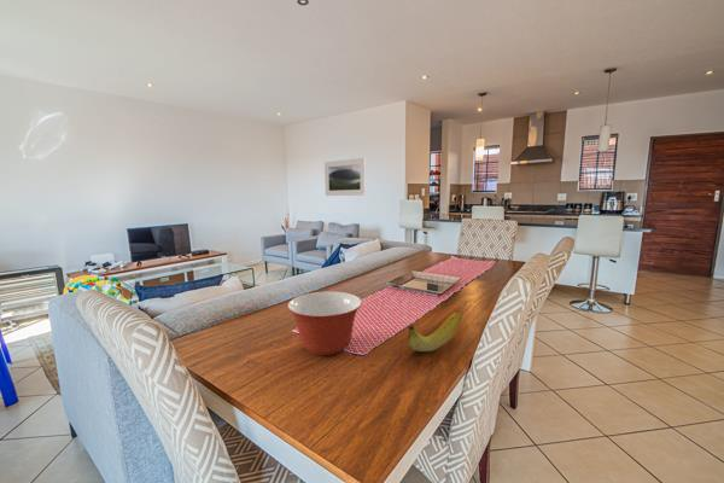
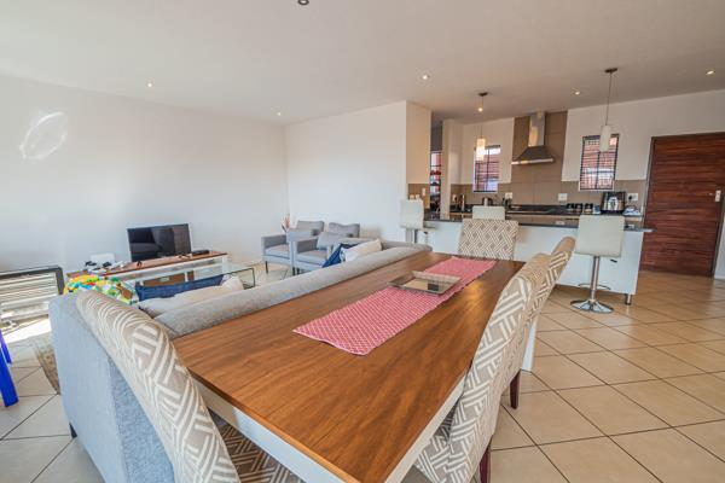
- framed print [323,157,367,197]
- mixing bowl [286,291,363,356]
- fruit [405,310,463,353]
